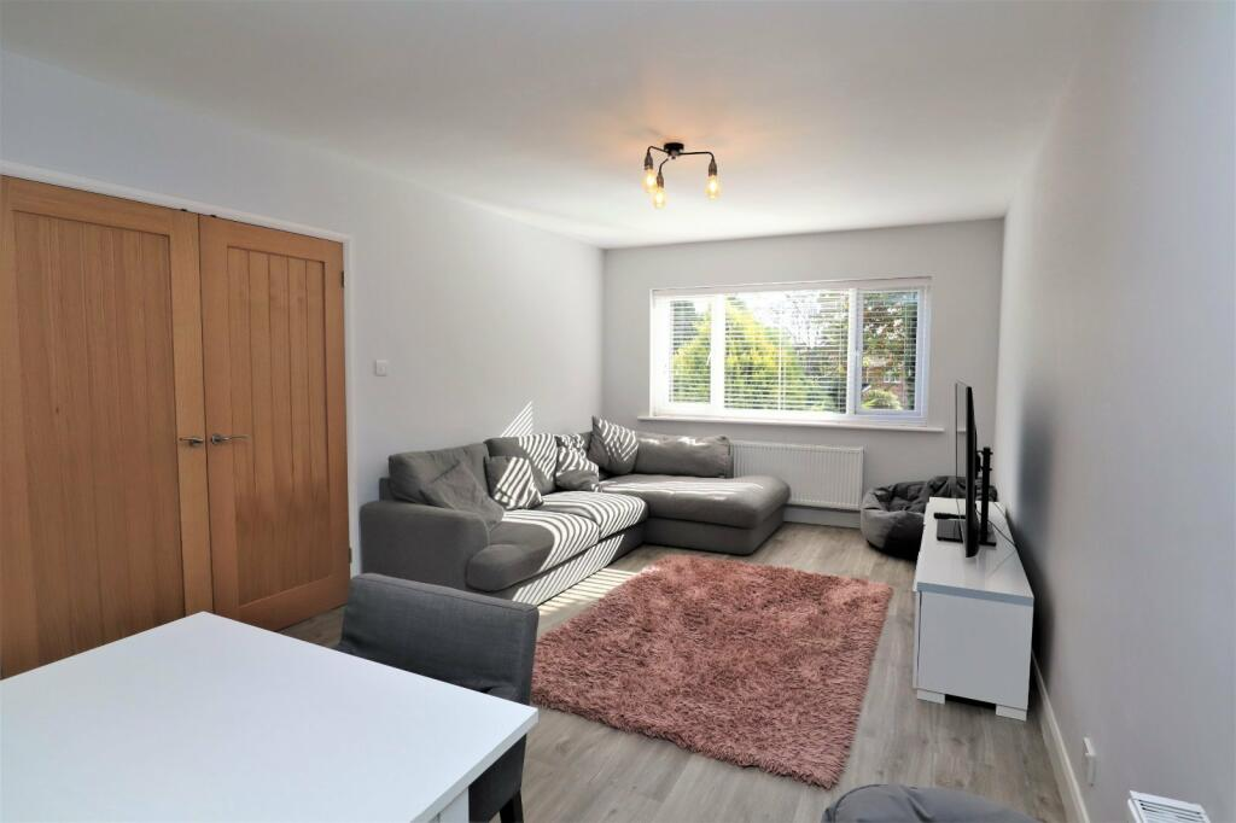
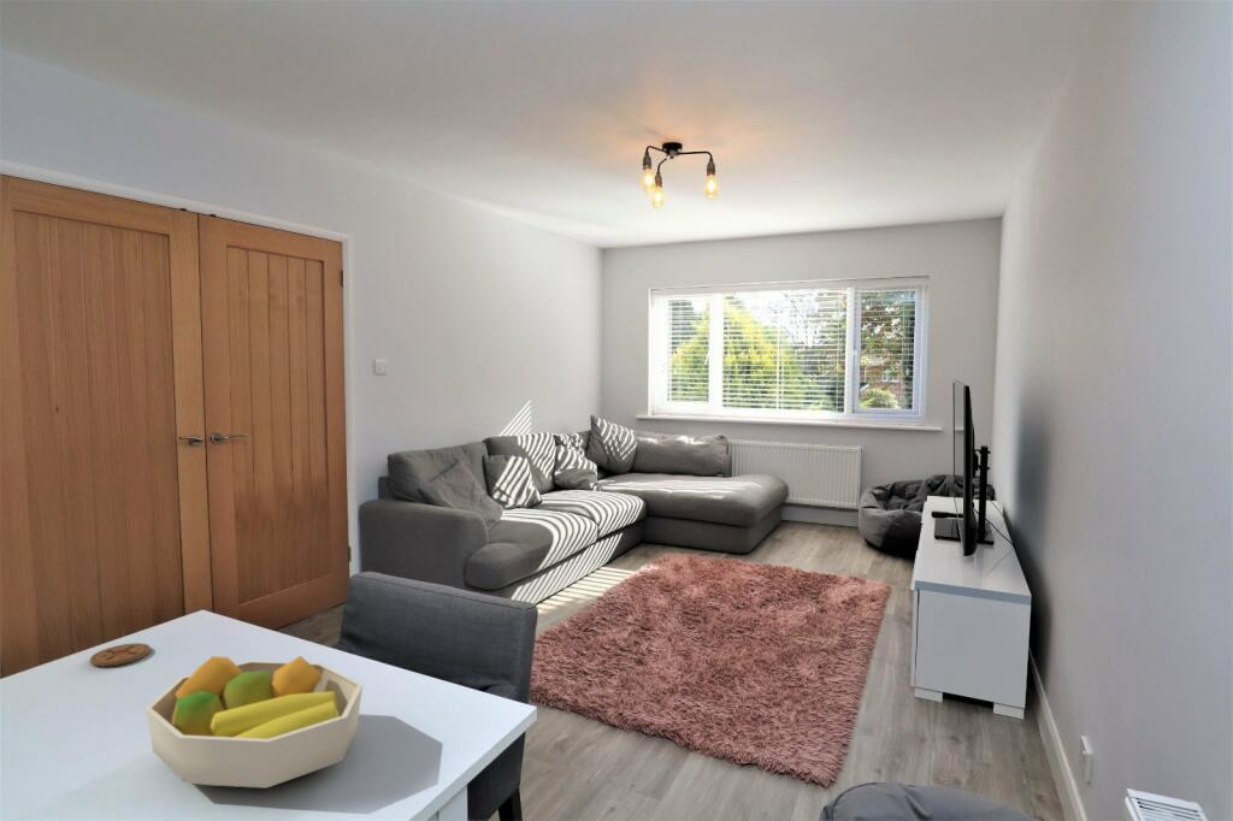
+ coaster [89,642,152,667]
+ fruit bowl [144,655,364,790]
